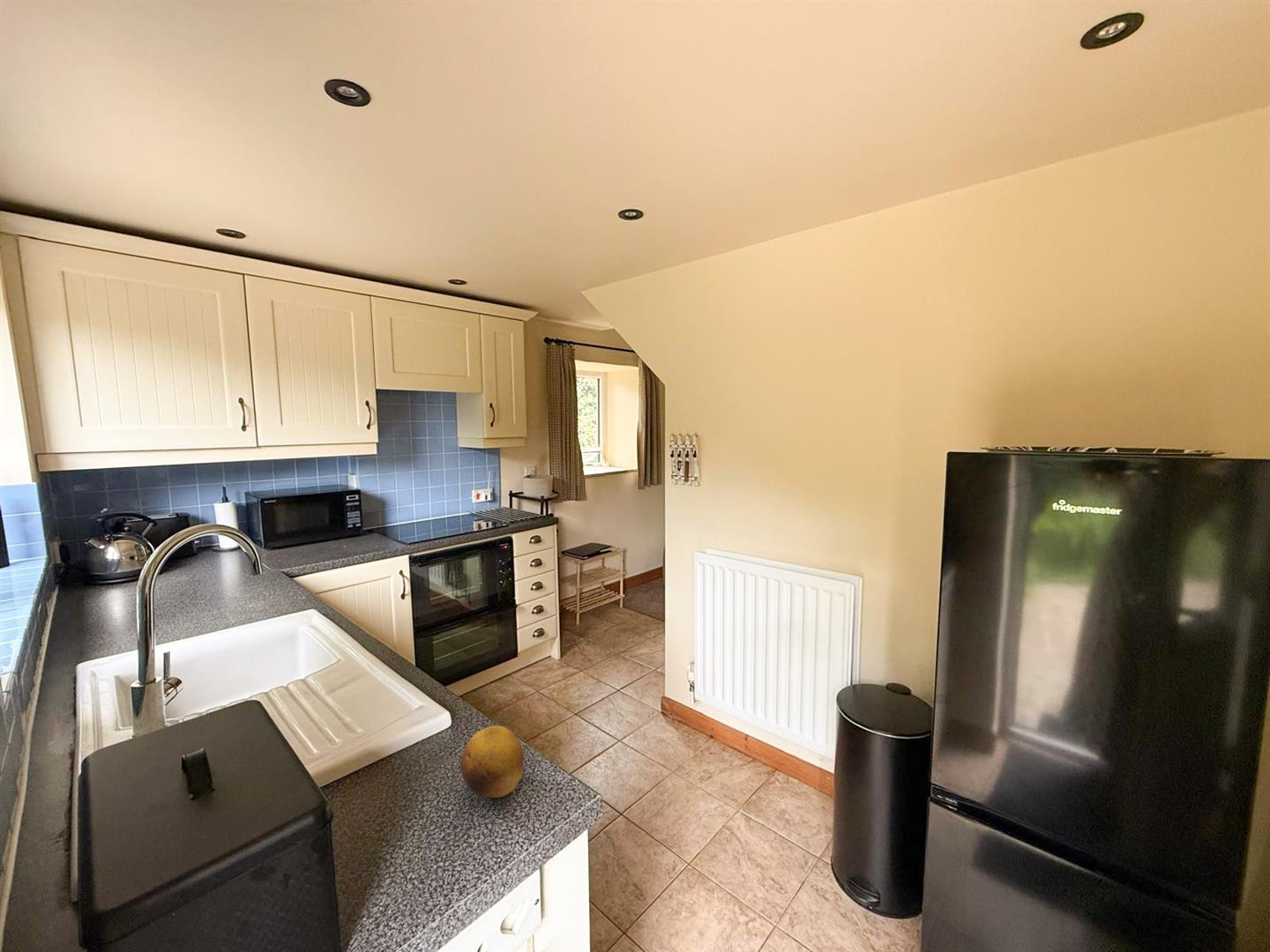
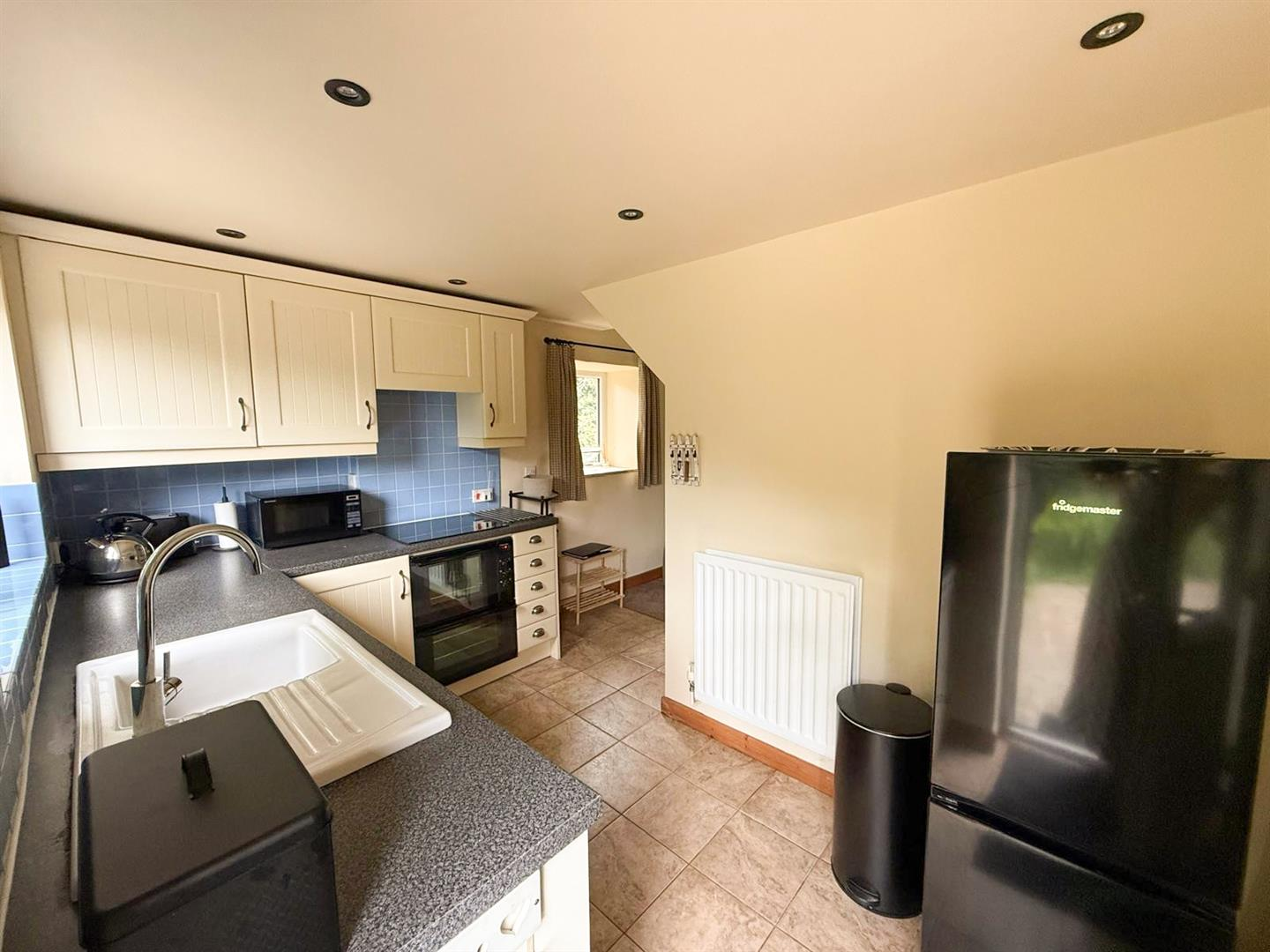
- fruit [459,725,525,799]
